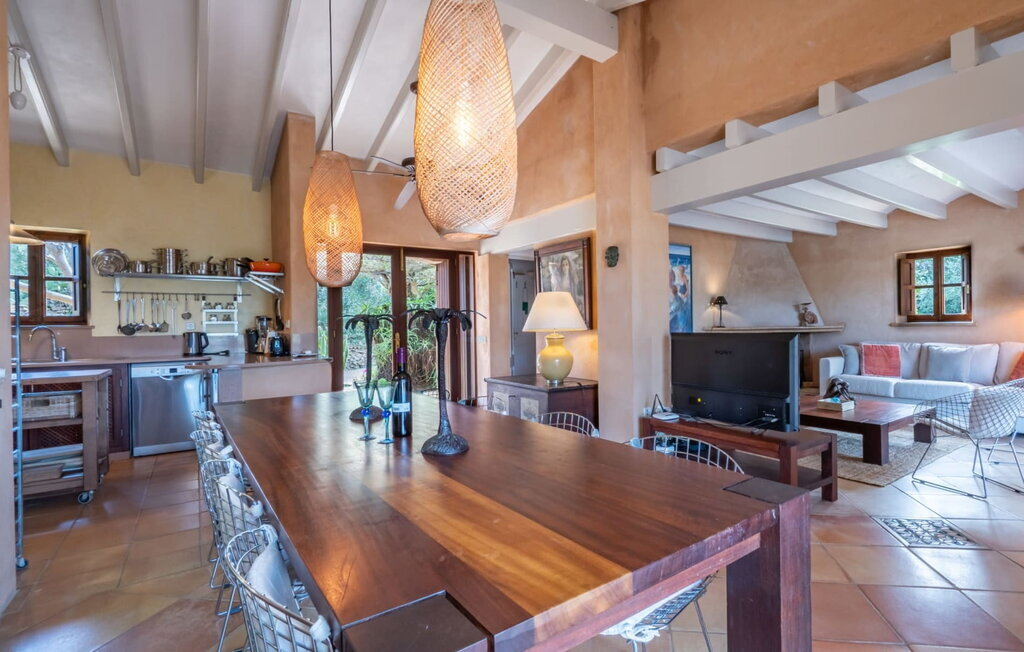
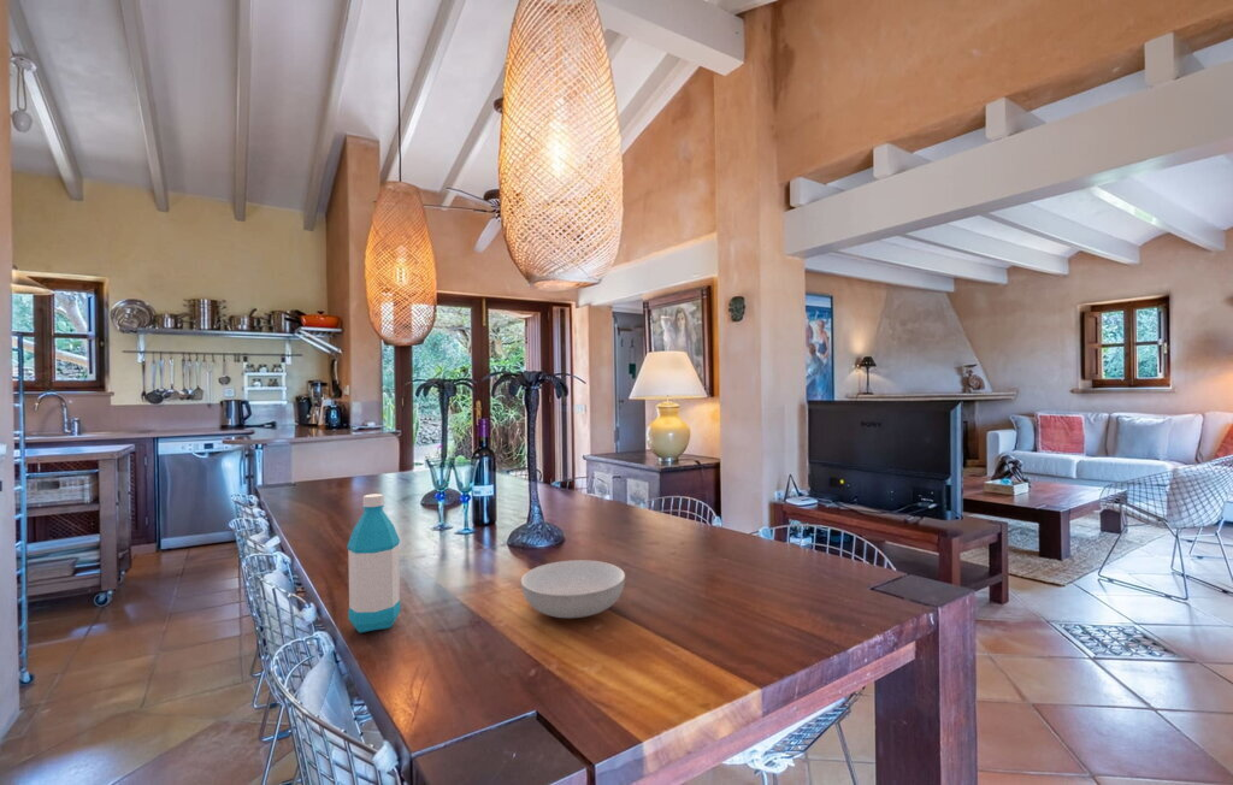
+ water bottle [346,492,402,633]
+ serving bowl [520,559,626,619]
